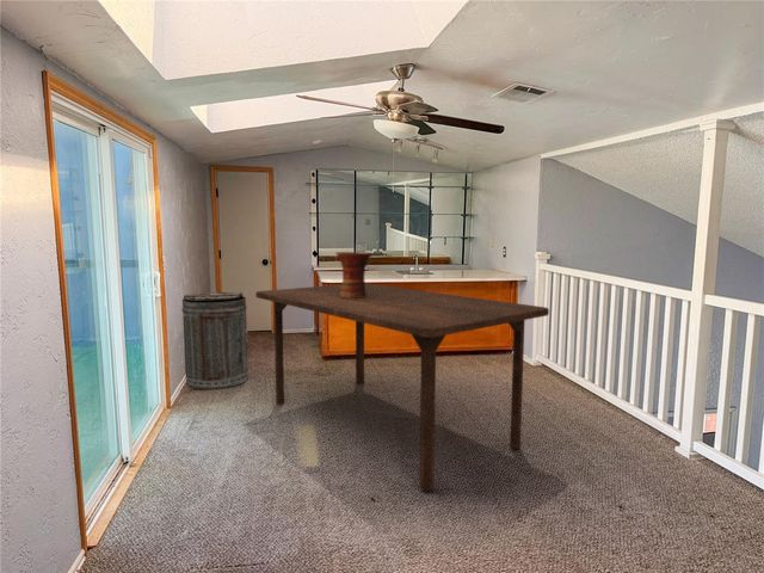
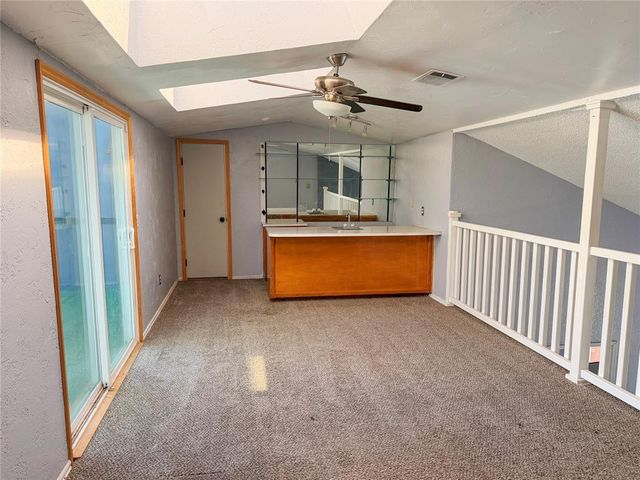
- trash can lid [181,291,249,390]
- vase [334,251,374,298]
- dining table [254,282,550,492]
